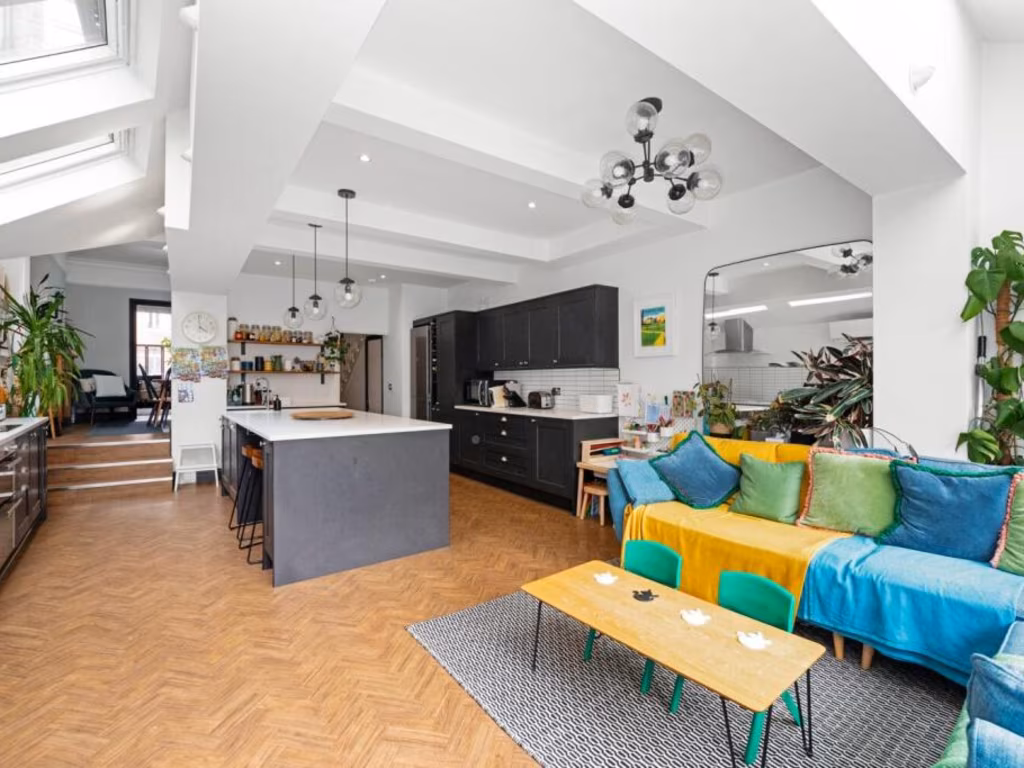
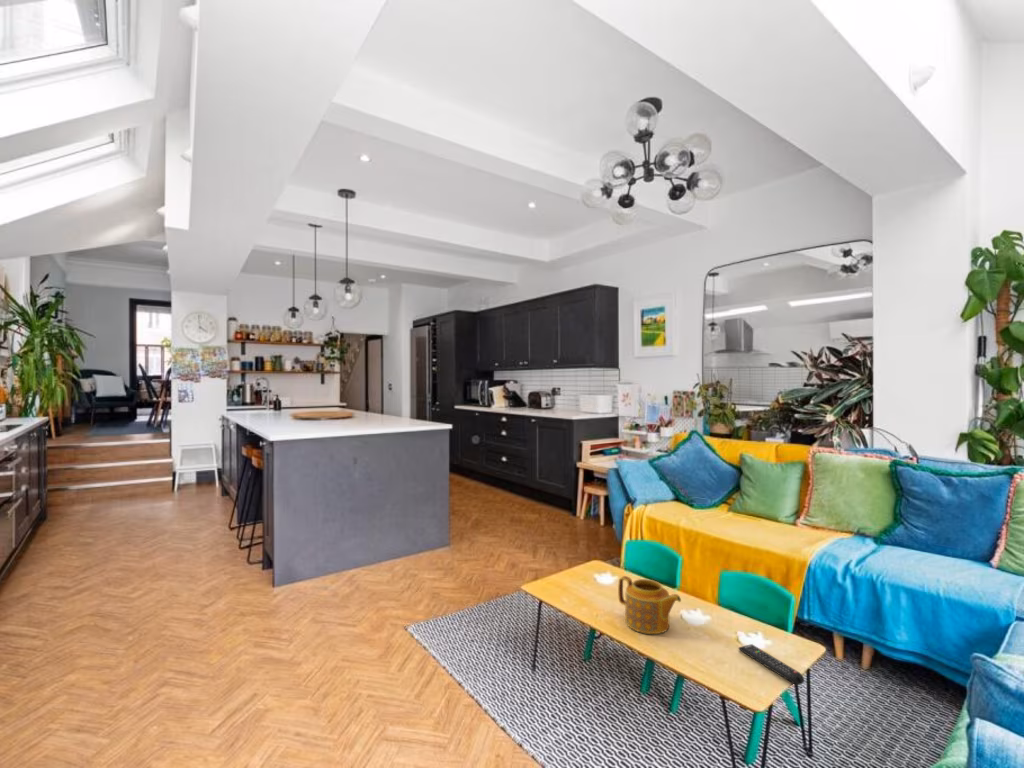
+ teapot [617,575,682,635]
+ remote control [738,643,805,686]
